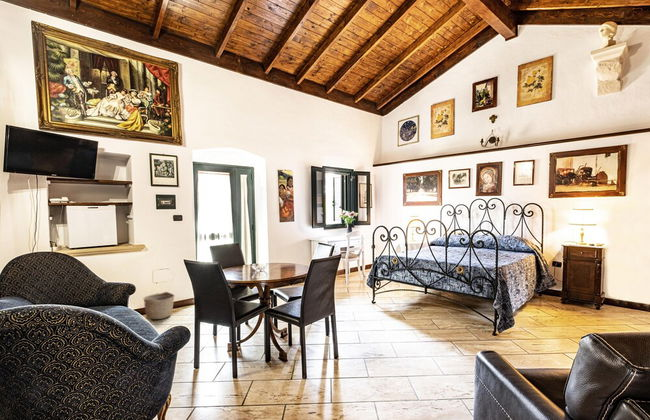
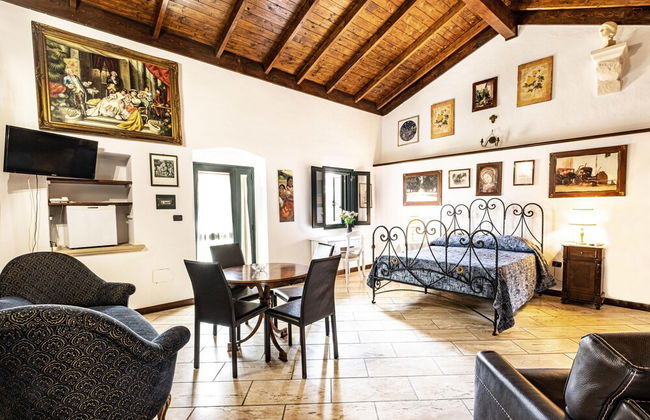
- basket [143,291,176,320]
